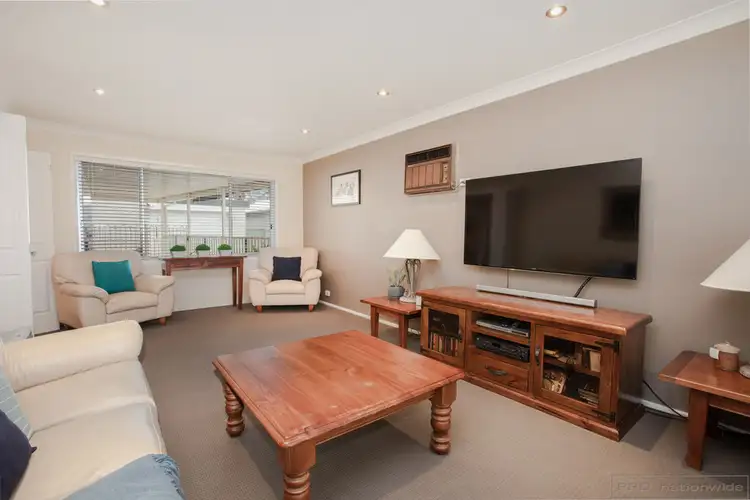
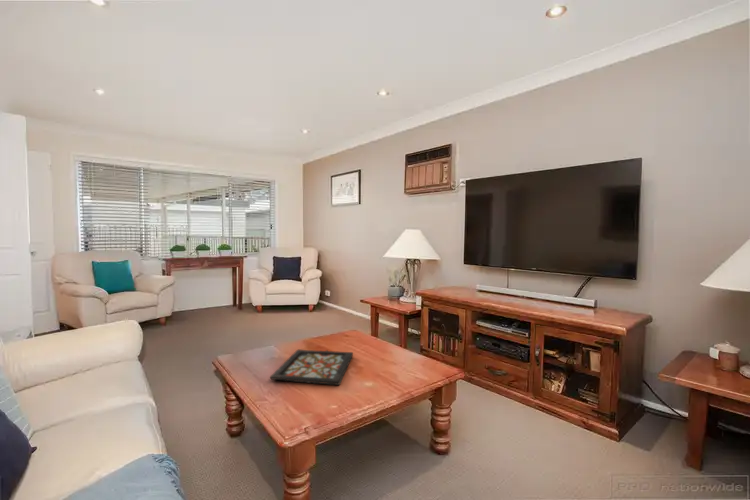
+ decorative tray [269,349,354,386]
